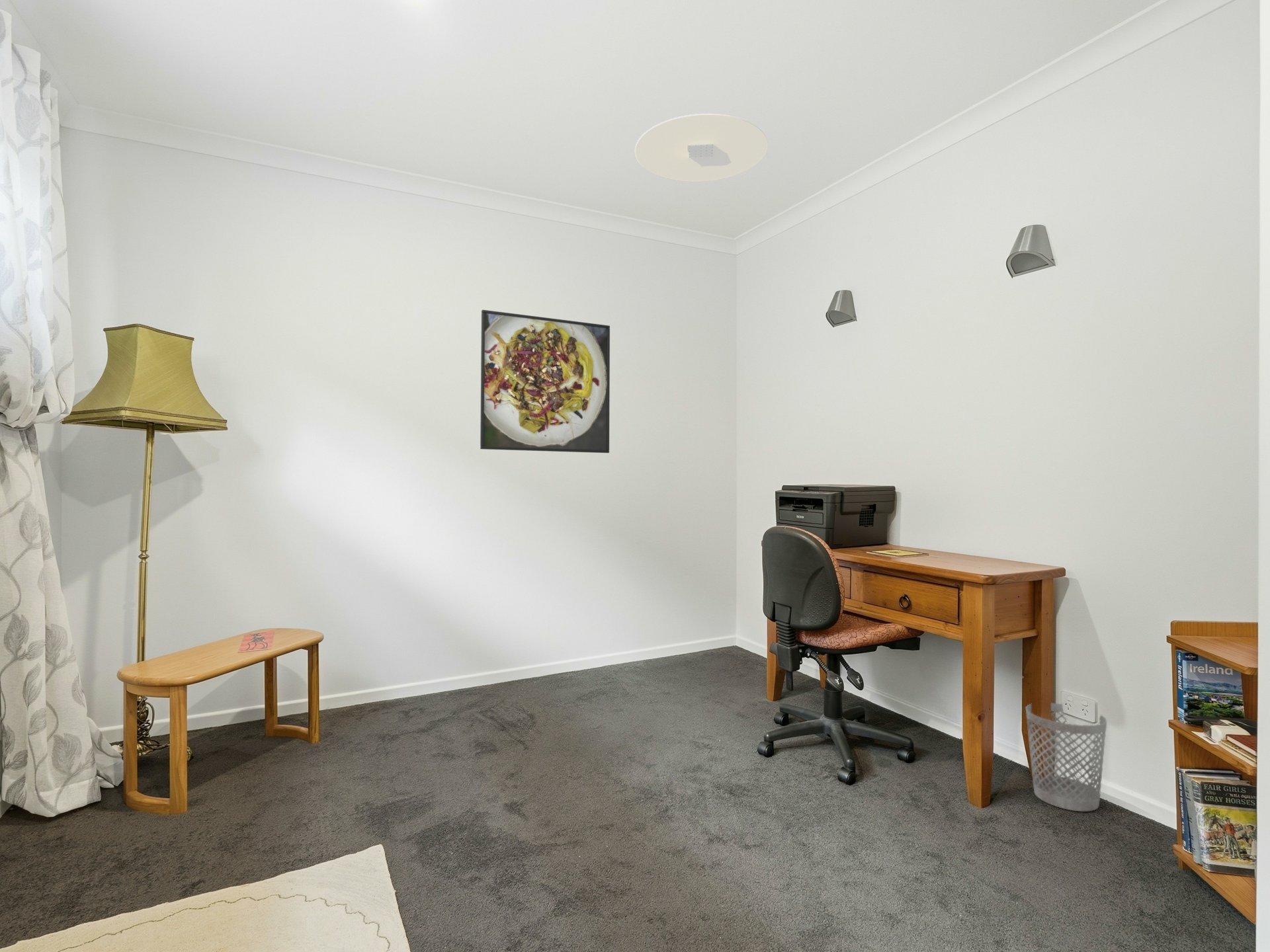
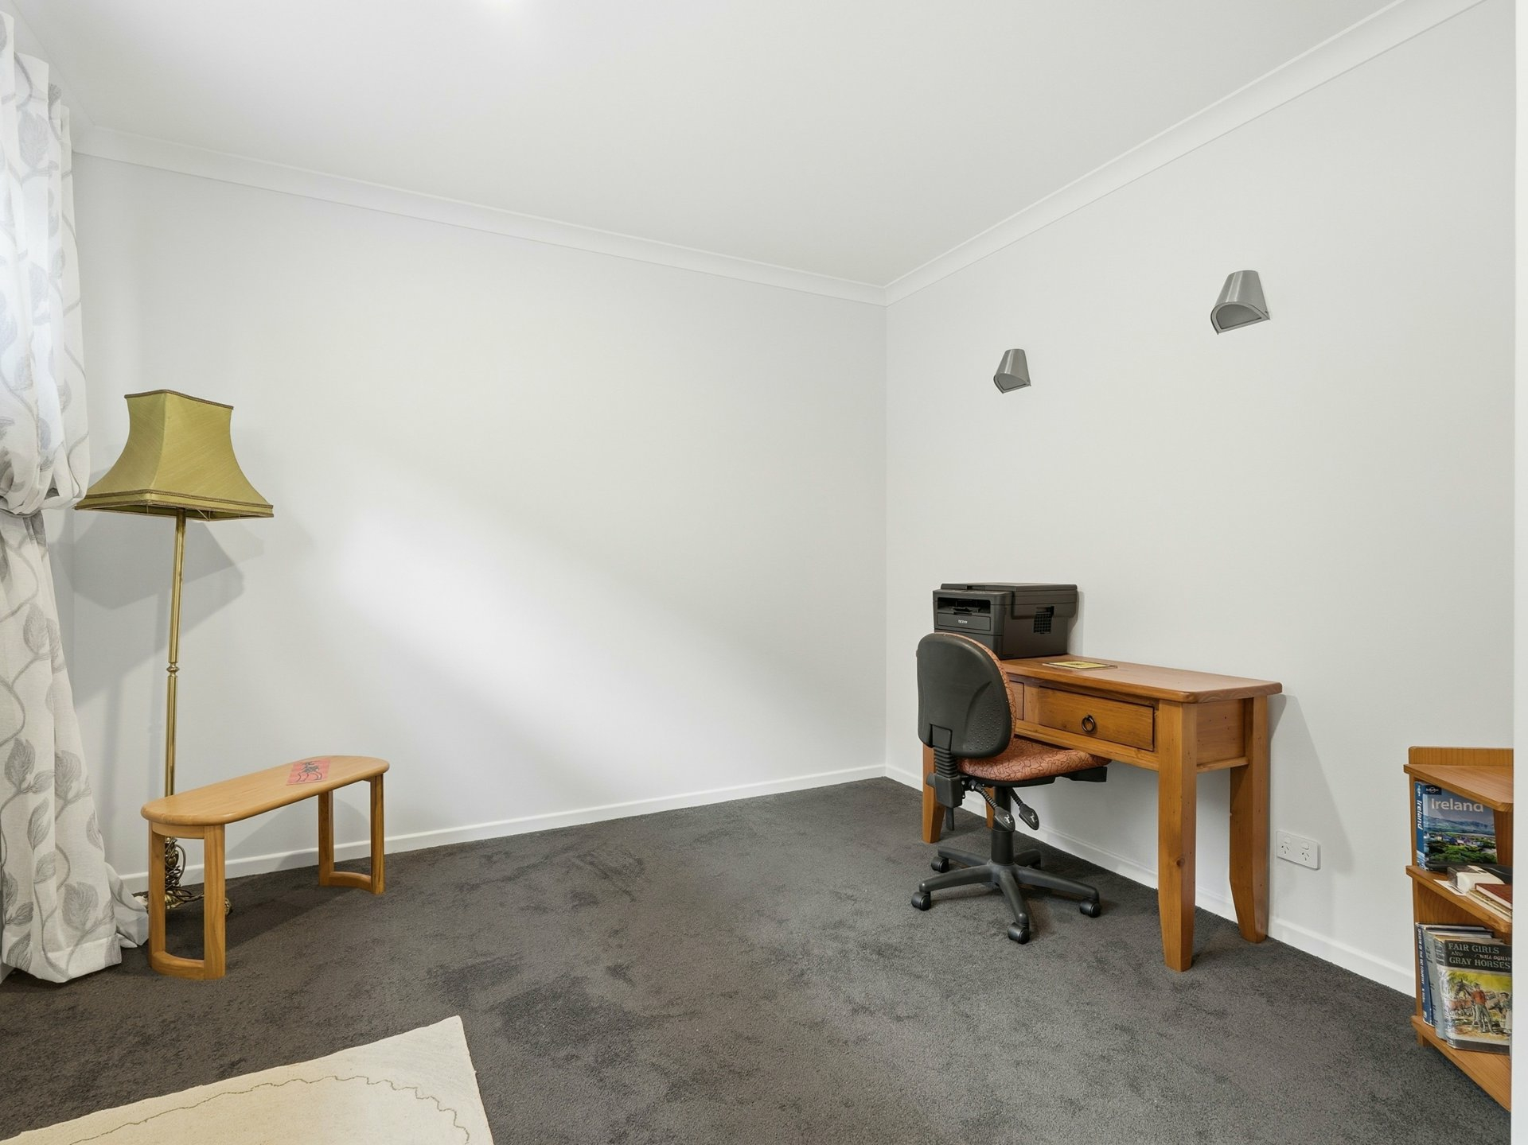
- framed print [480,309,611,454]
- ceiling light [634,113,769,183]
- wastebasket [1025,703,1107,812]
